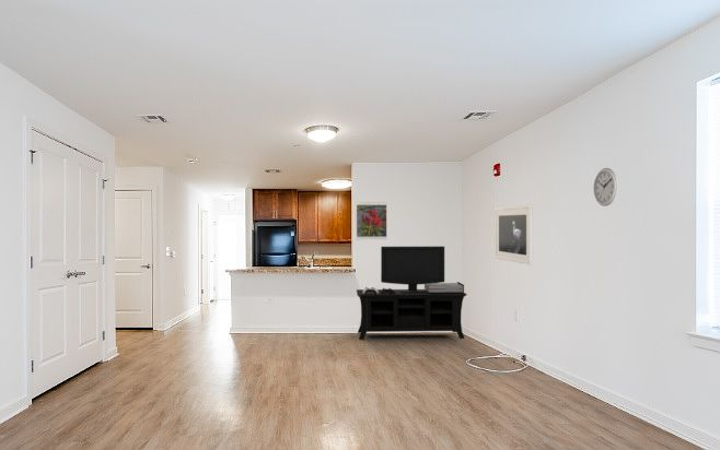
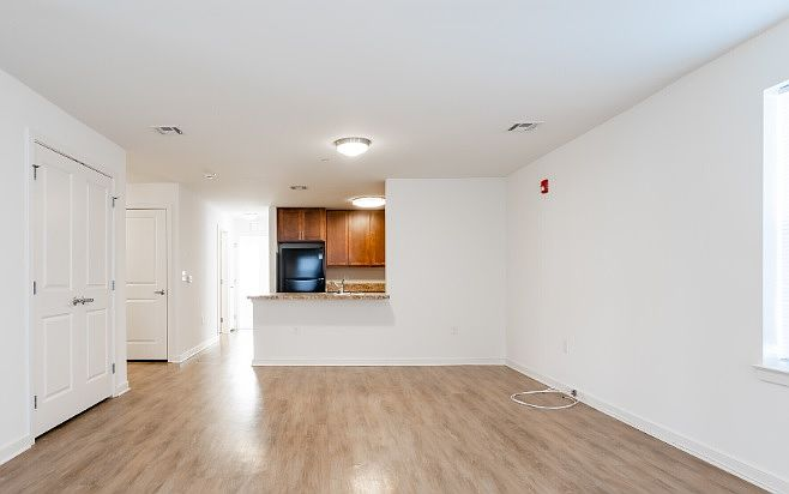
- media console [356,246,468,341]
- wall clock [592,167,619,208]
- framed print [495,204,533,265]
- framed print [356,201,388,240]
